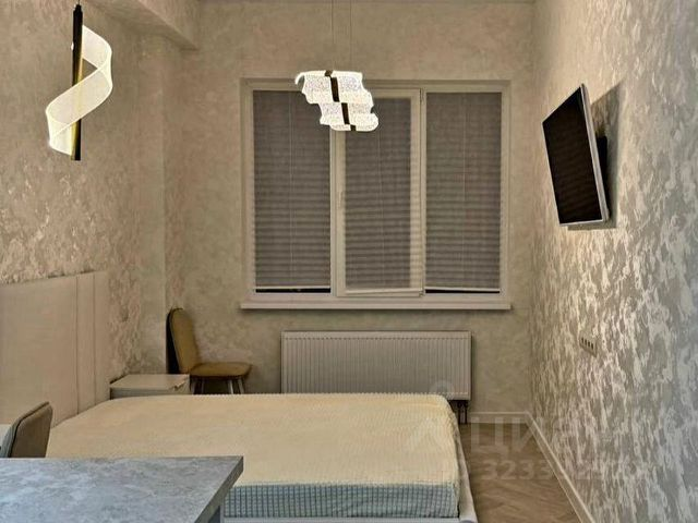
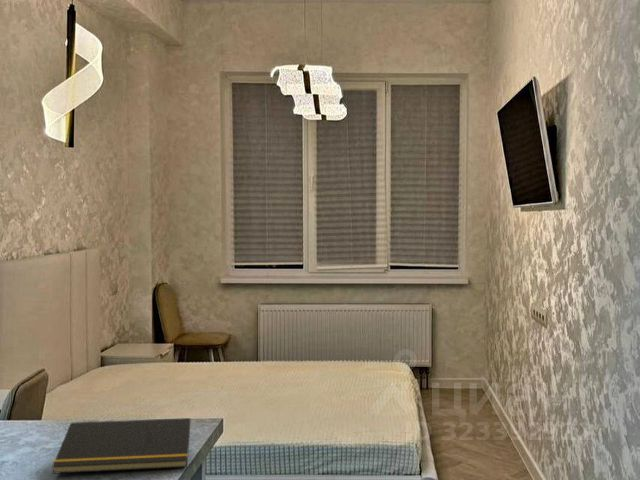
+ notepad [51,417,191,475]
